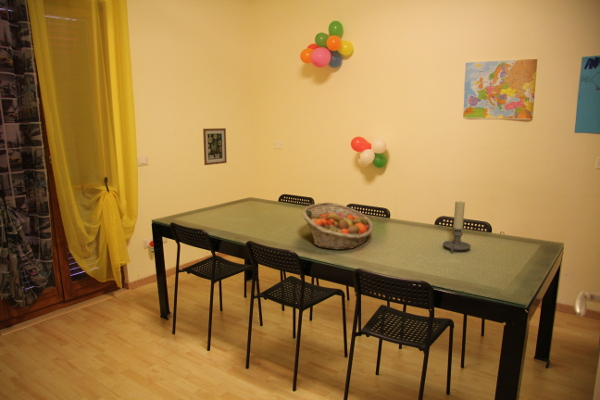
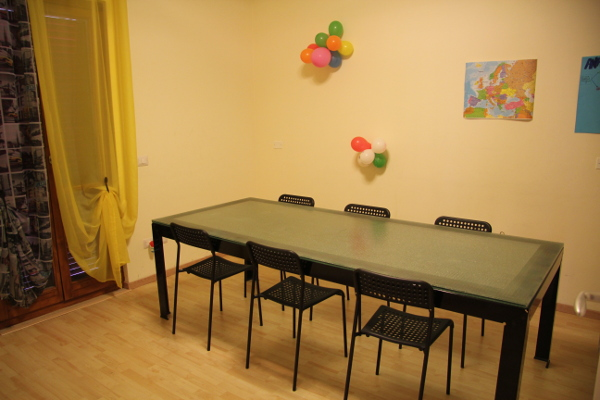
- fruit basket [301,202,374,251]
- wall art [202,127,227,166]
- candle holder [442,200,472,253]
